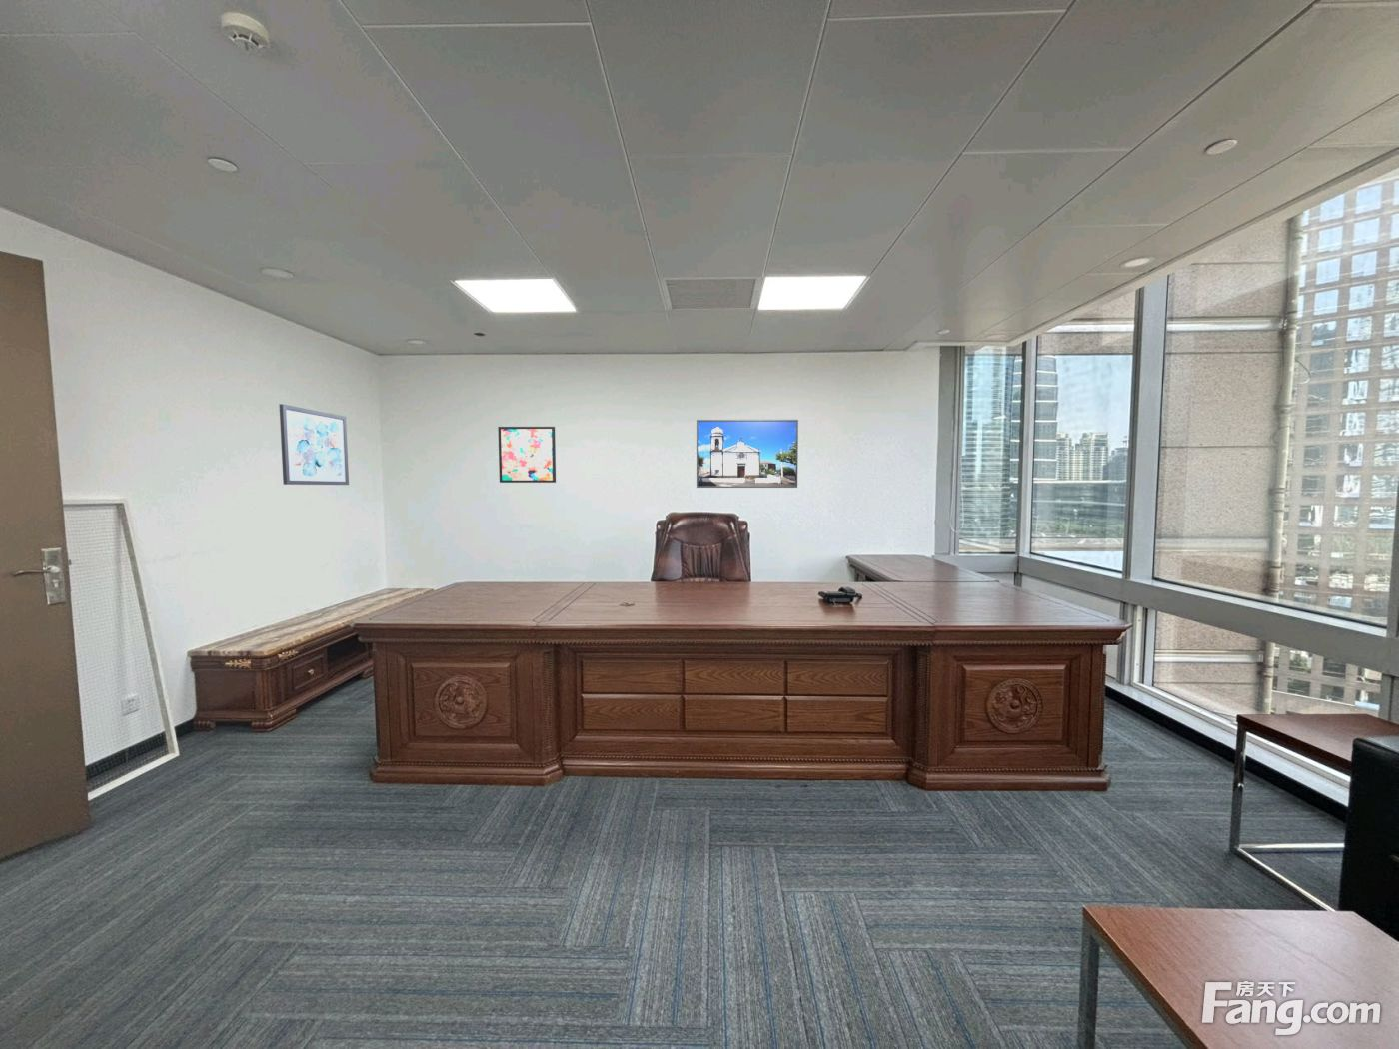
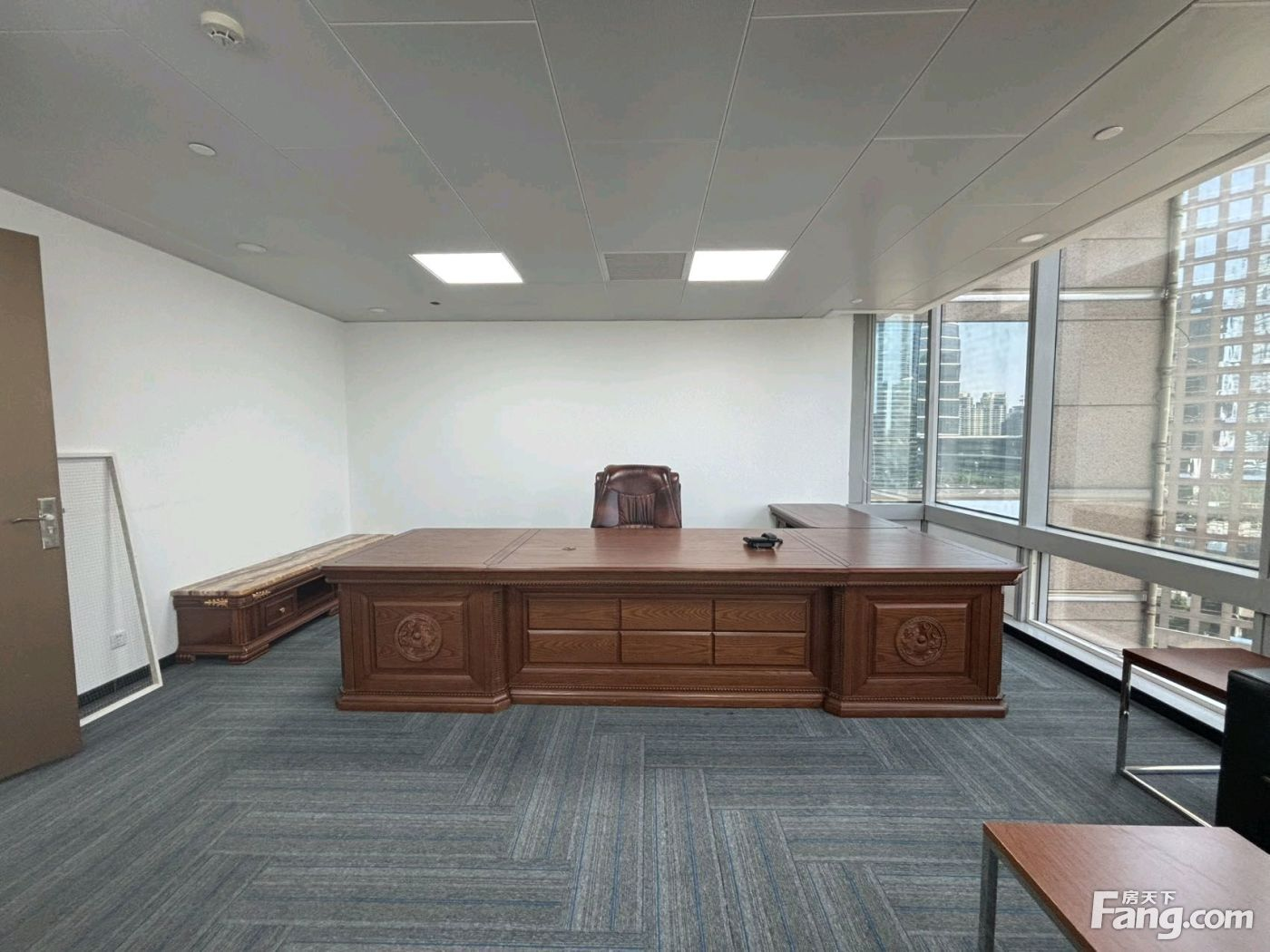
- wall art [497,425,556,484]
- wall art [278,402,350,486]
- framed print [695,419,800,488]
